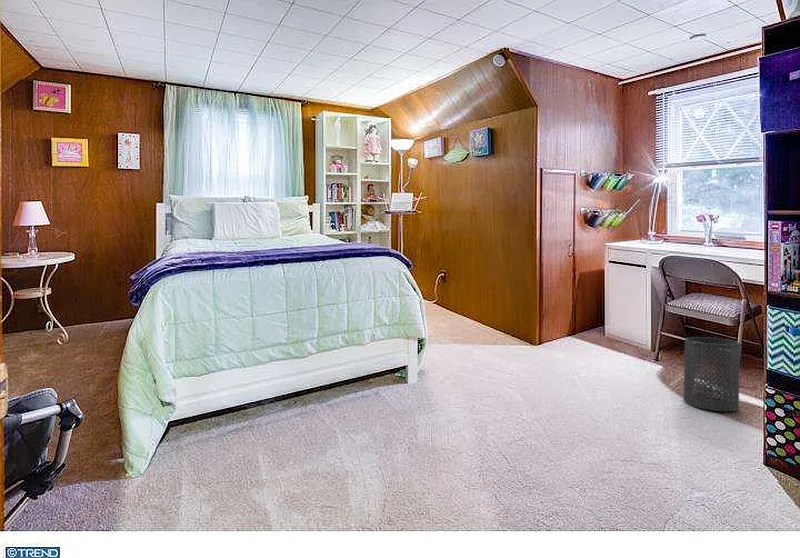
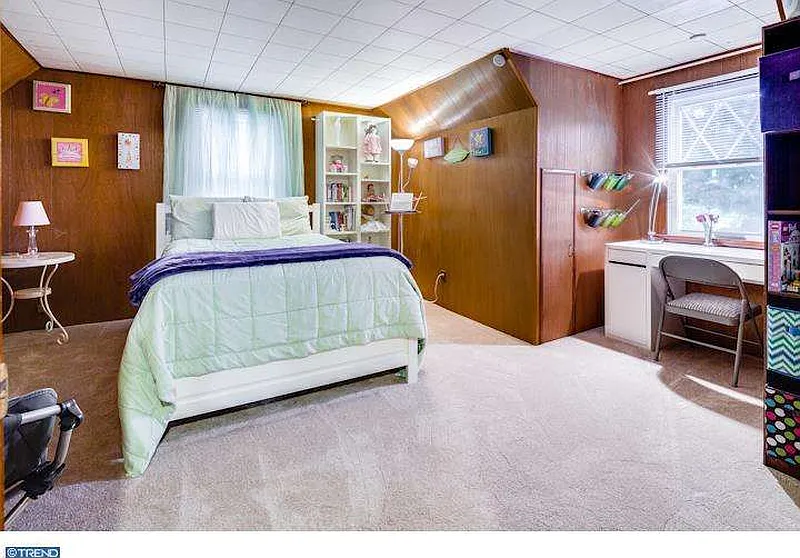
- trash can [683,336,741,412]
